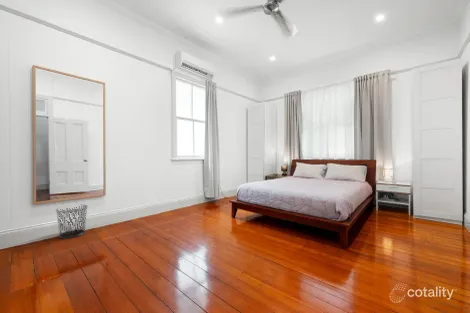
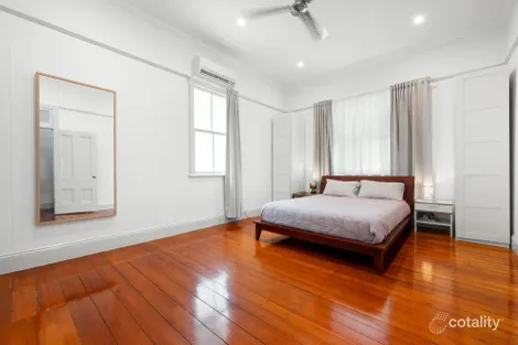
- waste bin [55,204,89,239]
